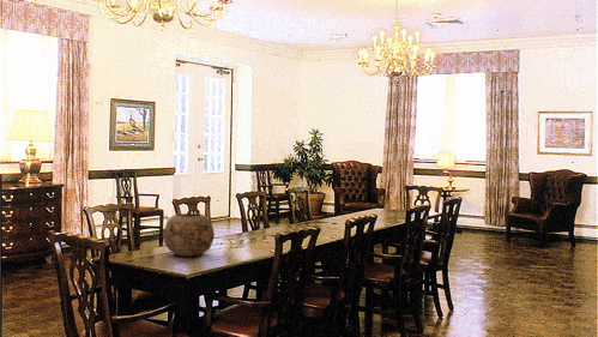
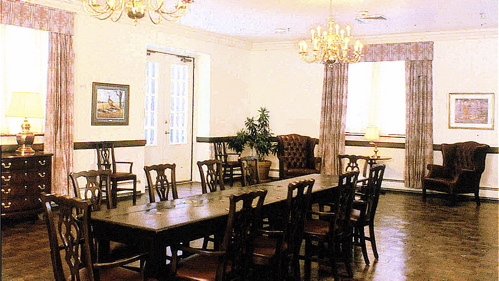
- decorative bowl [162,212,216,258]
